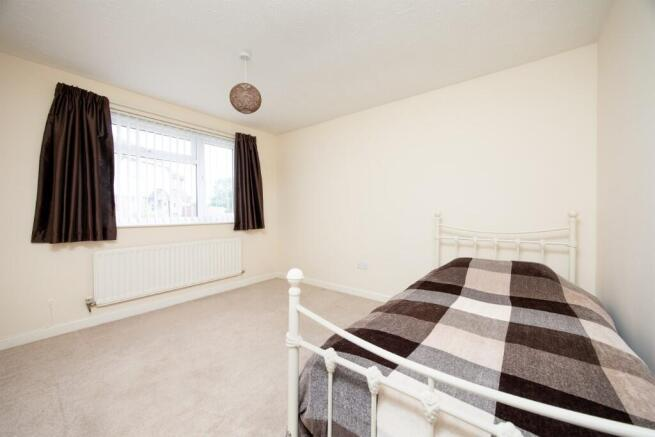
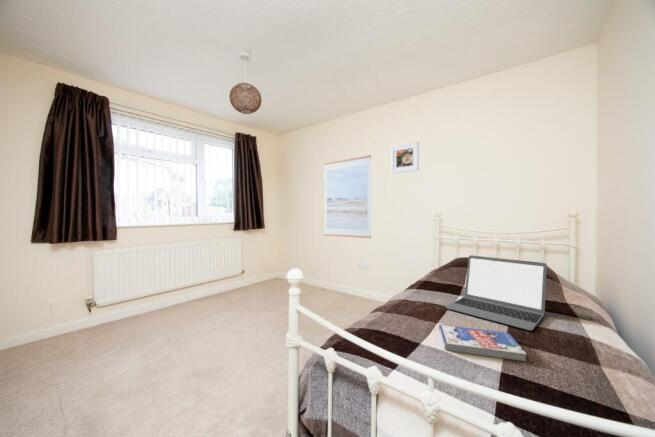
+ book [438,324,528,362]
+ laptop [445,254,548,332]
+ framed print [391,141,420,174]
+ wall art [323,154,372,239]
